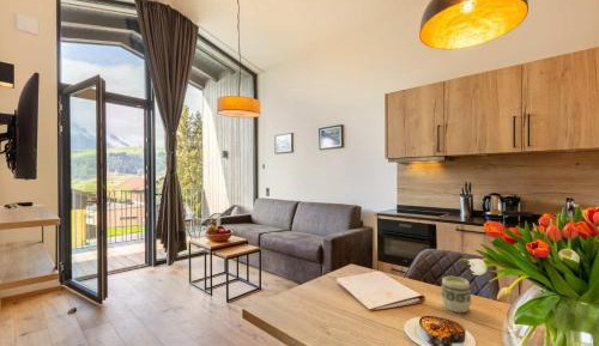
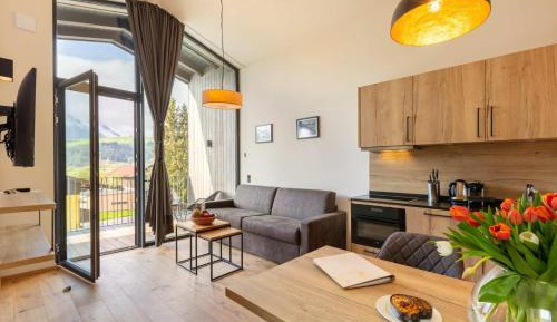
- cup [440,275,473,314]
